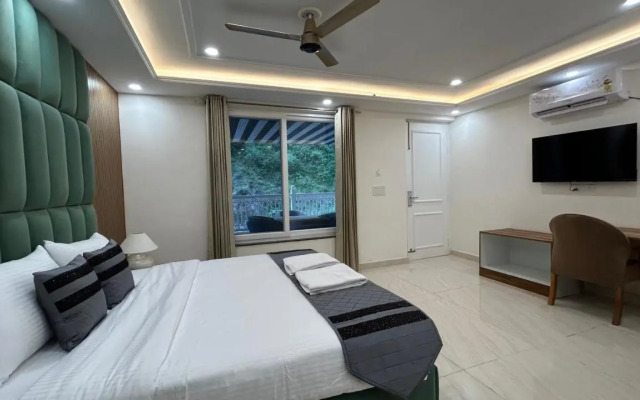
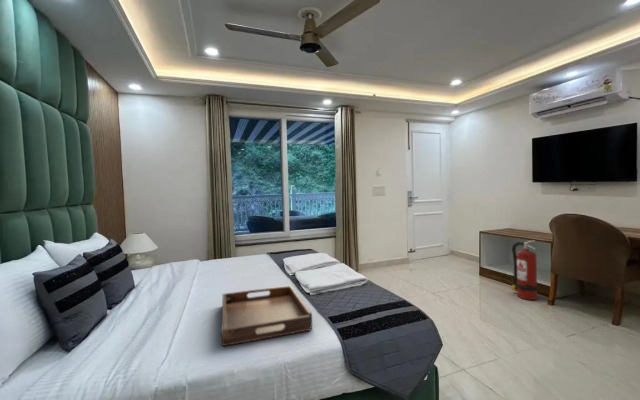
+ fire extinguisher [511,240,539,301]
+ serving tray [220,285,313,347]
